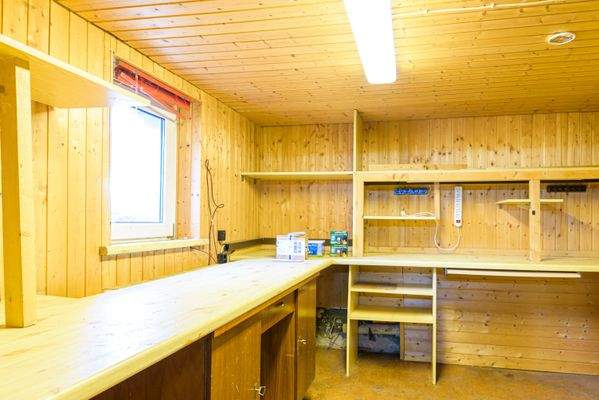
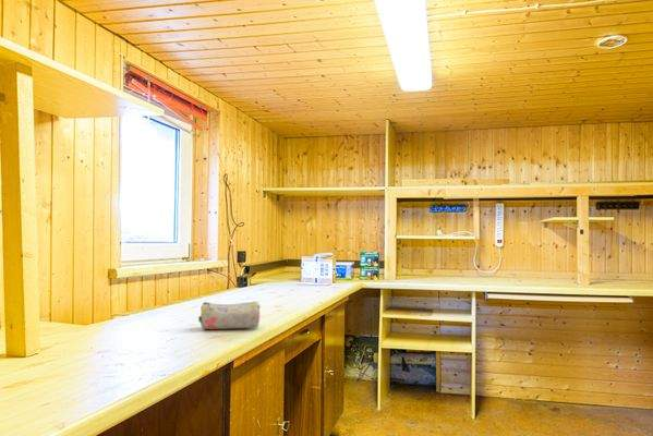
+ pencil case [197,301,262,330]
